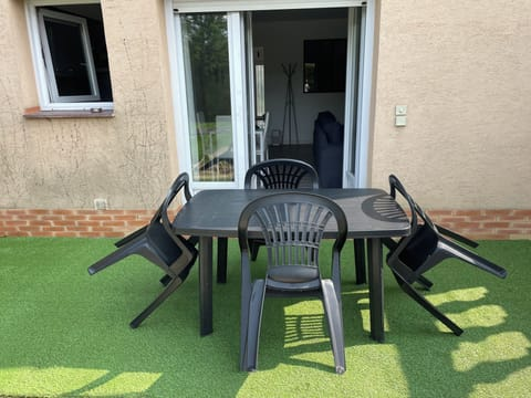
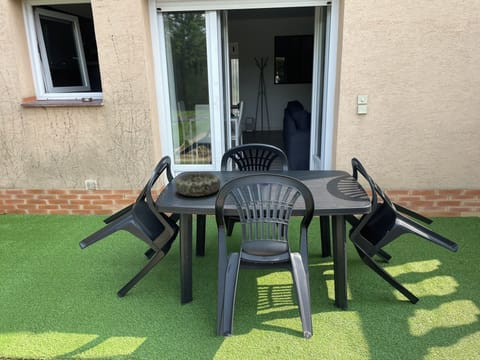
+ decorative bowl [174,172,222,197]
